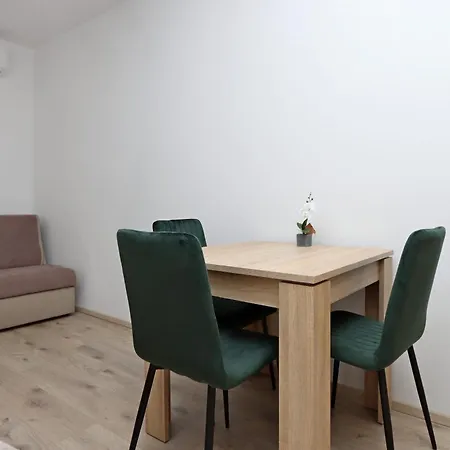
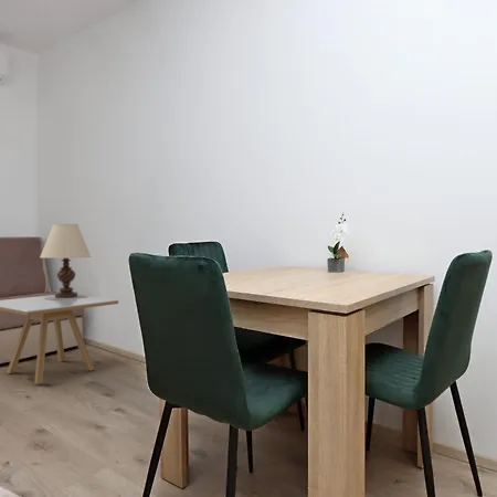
+ side table [0,294,119,385]
+ table lamp [39,223,93,299]
